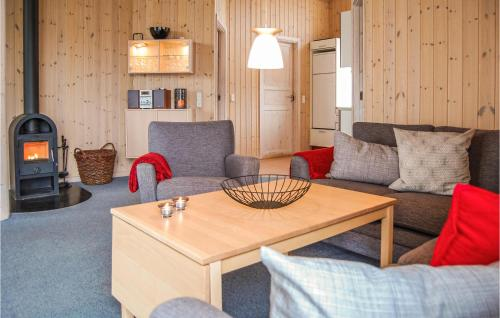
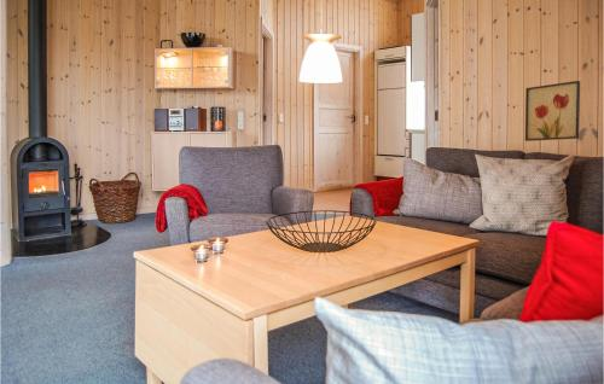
+ wall art [524,80,581,142]
